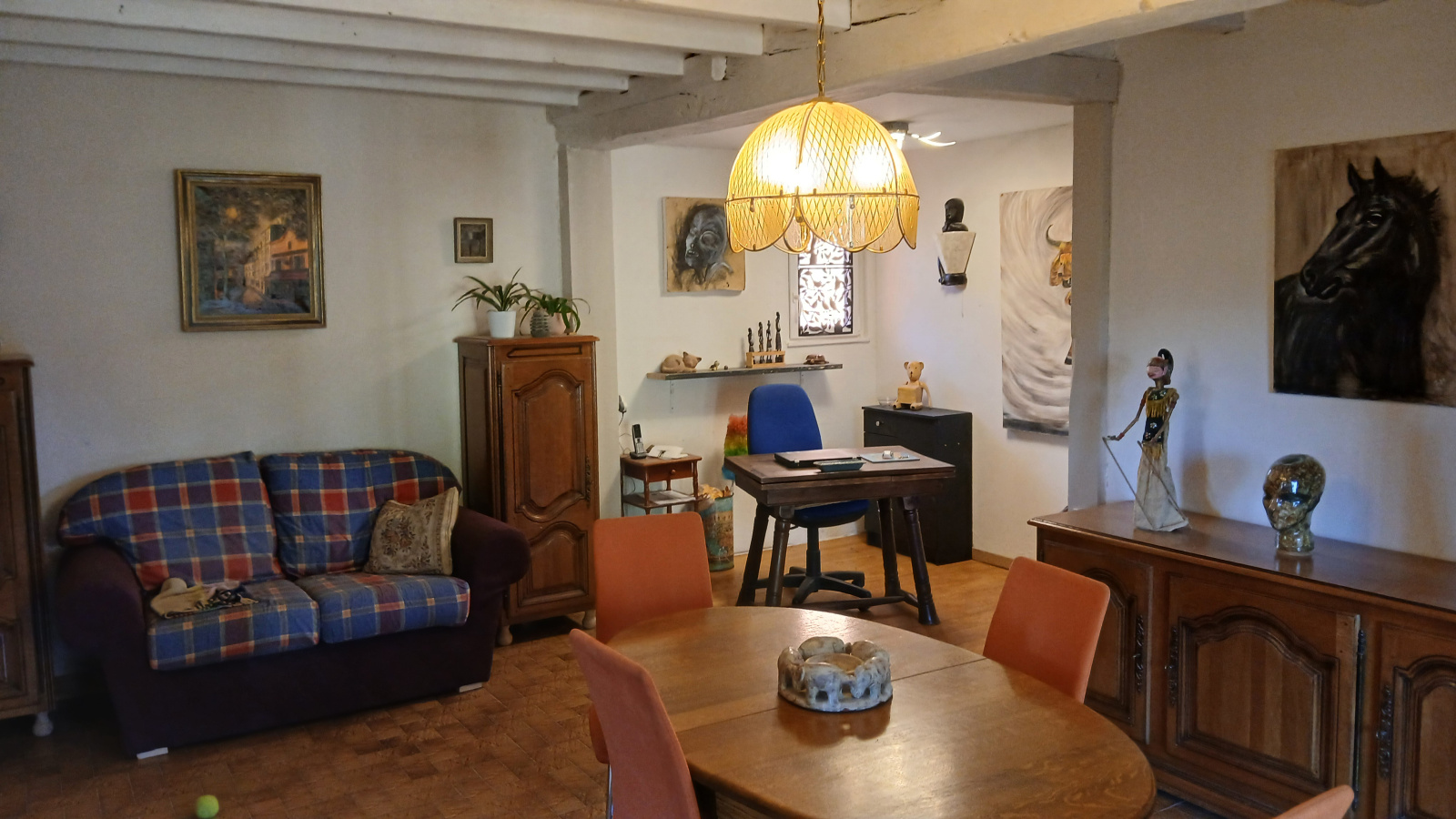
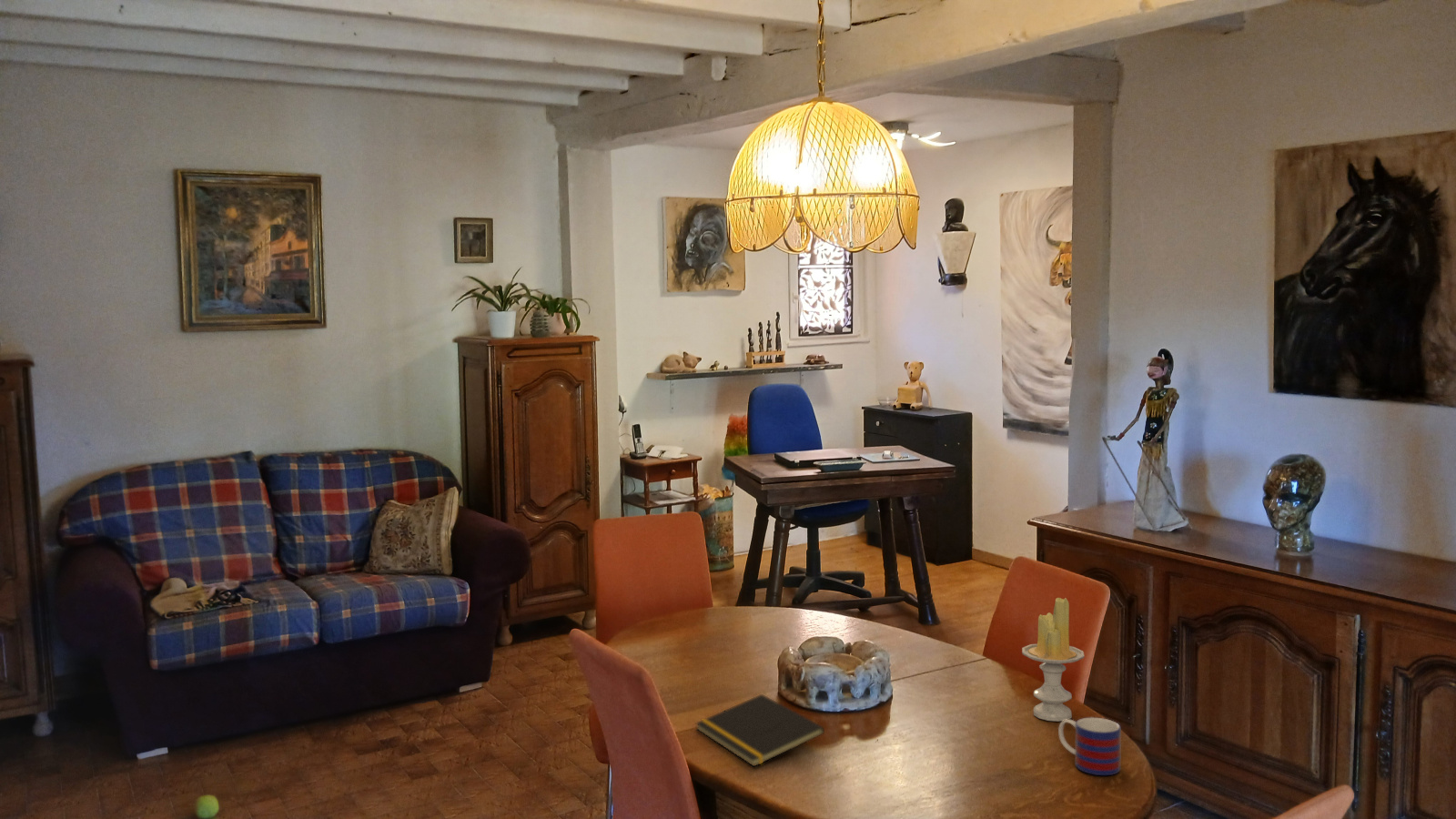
+ candle [1021,597,1085,723]
+ mug [1057,716,1122,776]
+ notepad [695,693,825,767]
